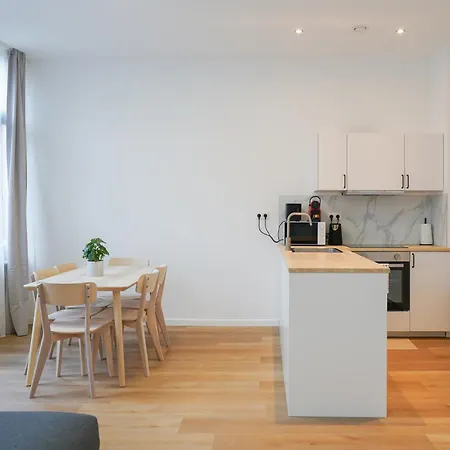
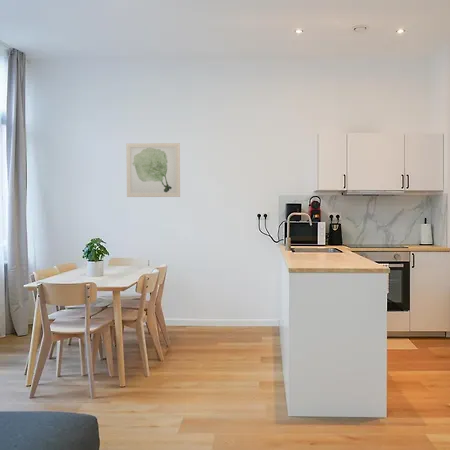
+ wall art [125,142,181,198]
